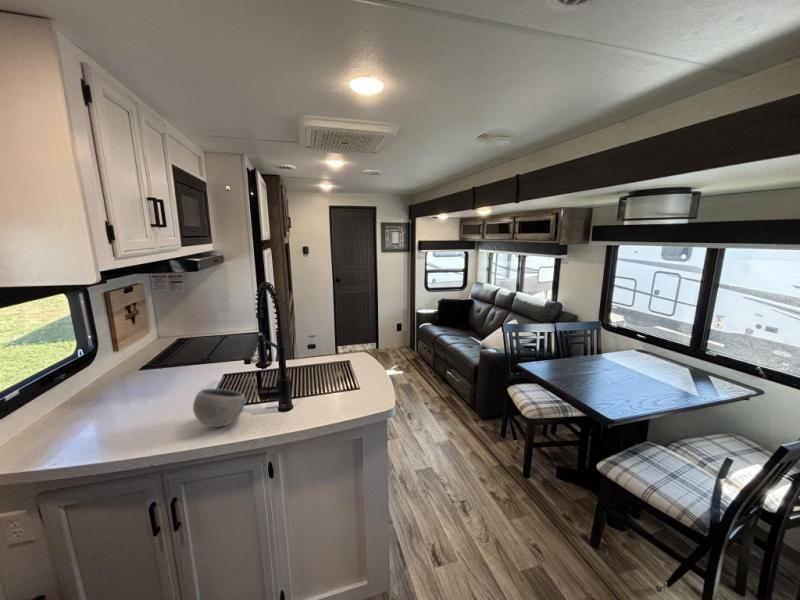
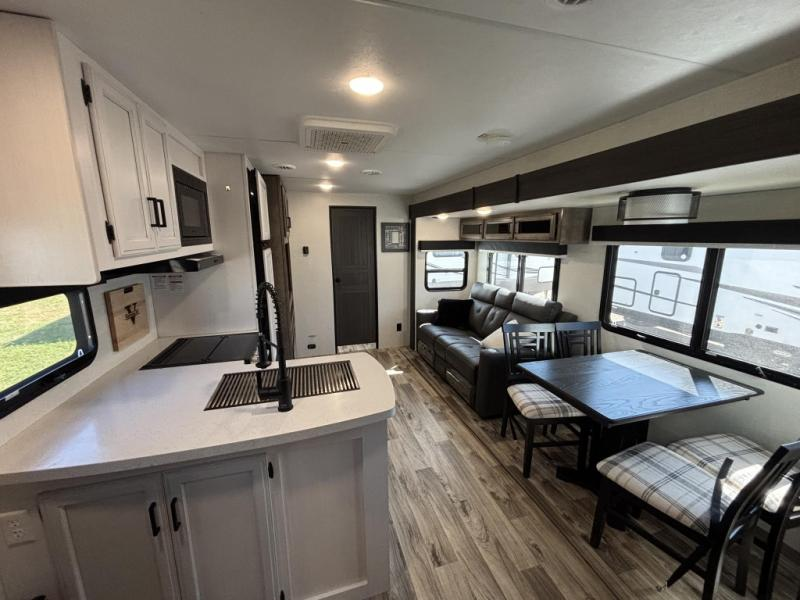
- bowl [192,388,246,428]
